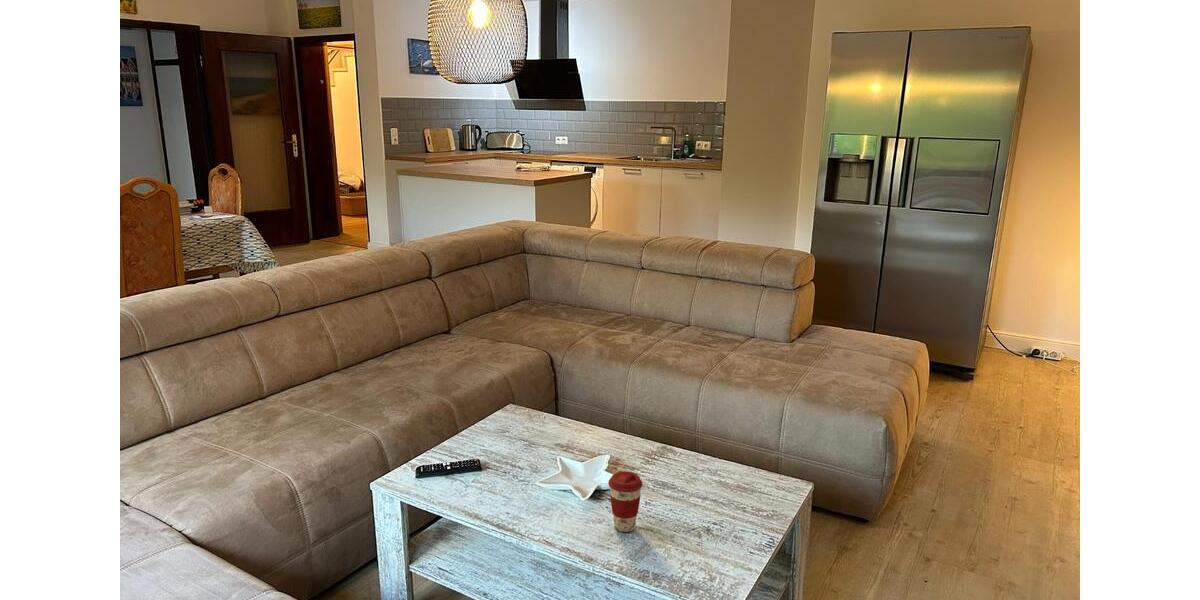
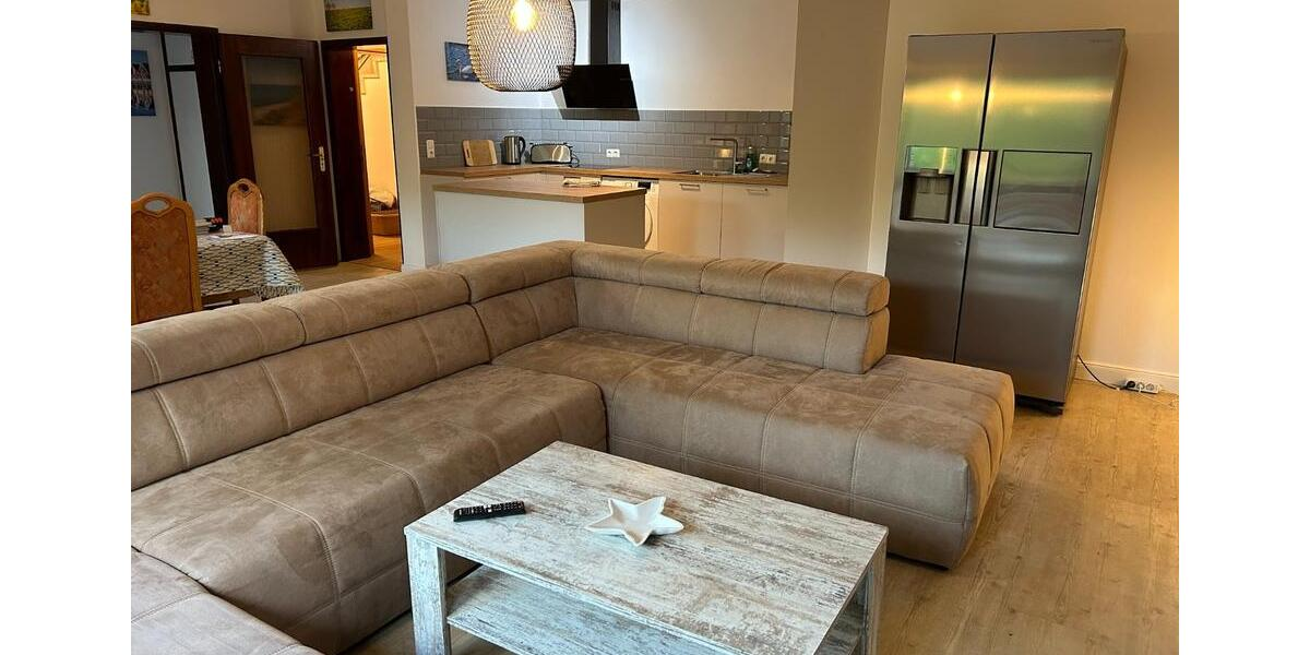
- coffee cup [607,470,643,533]
